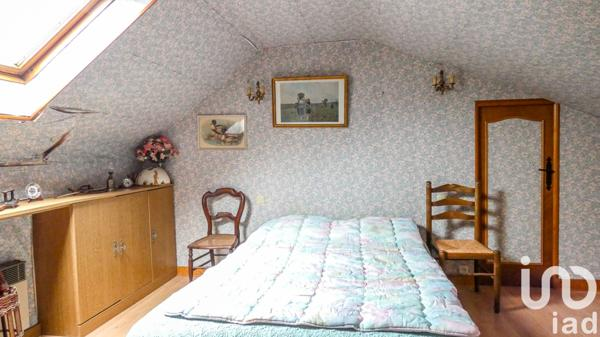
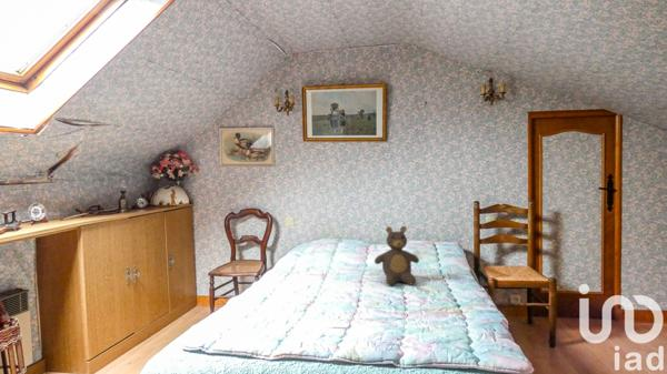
+ teddy bear [374,225,420,286]
